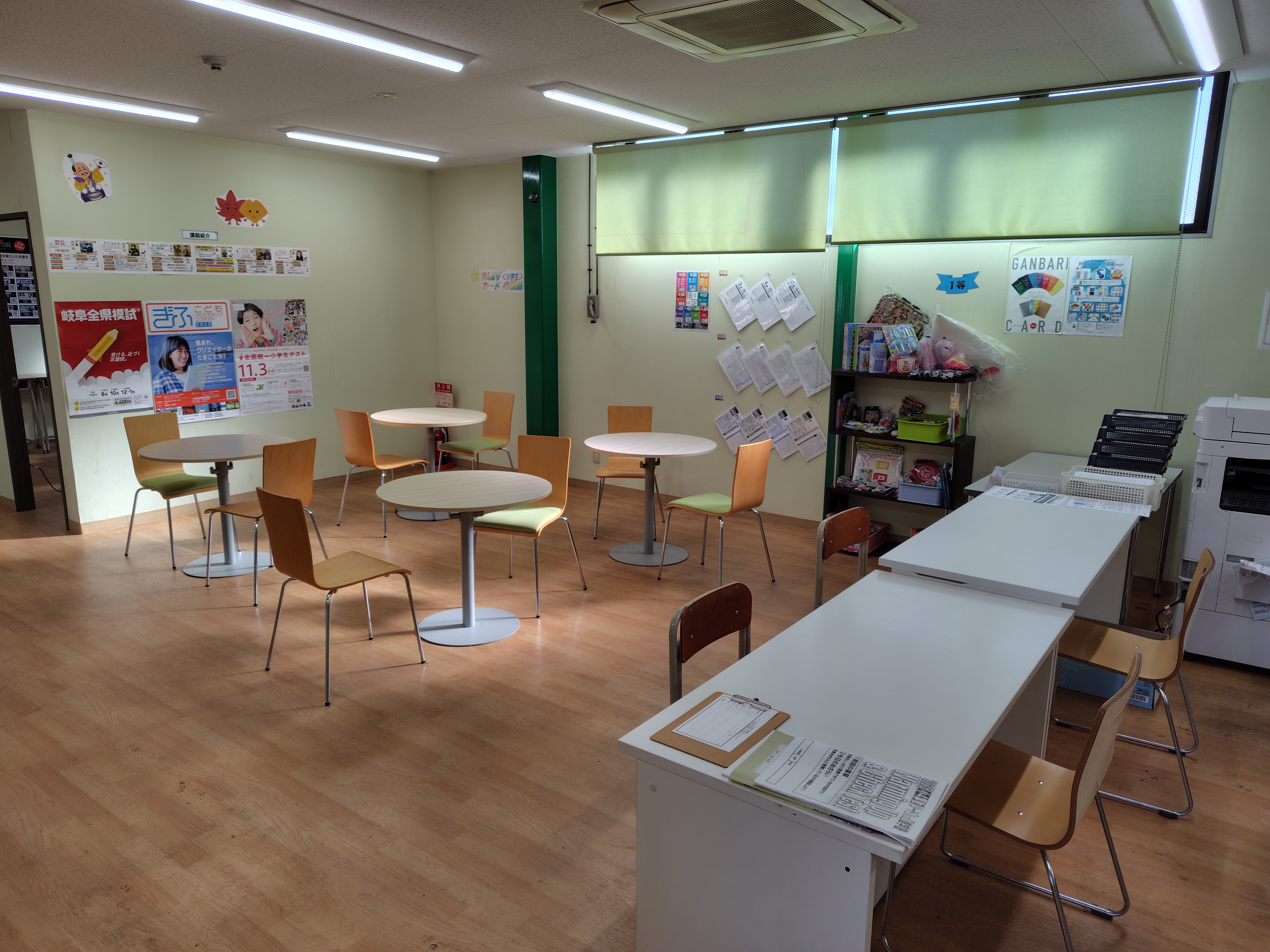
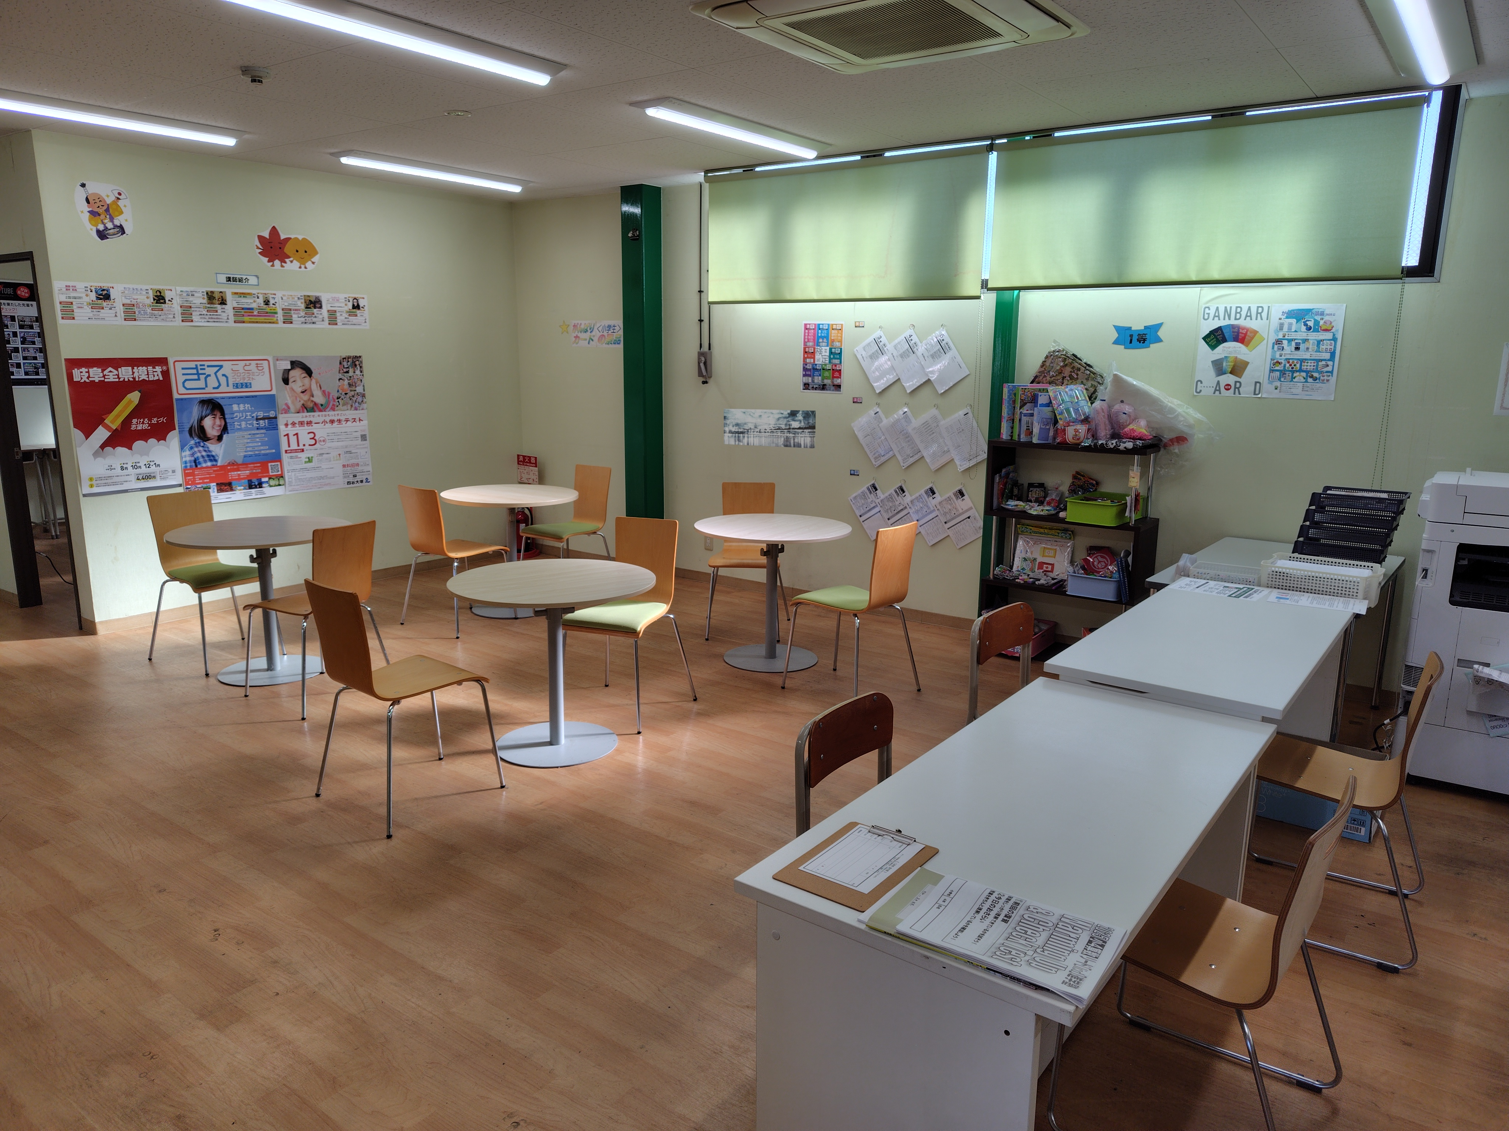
+ wall art [724,409,816,449]
